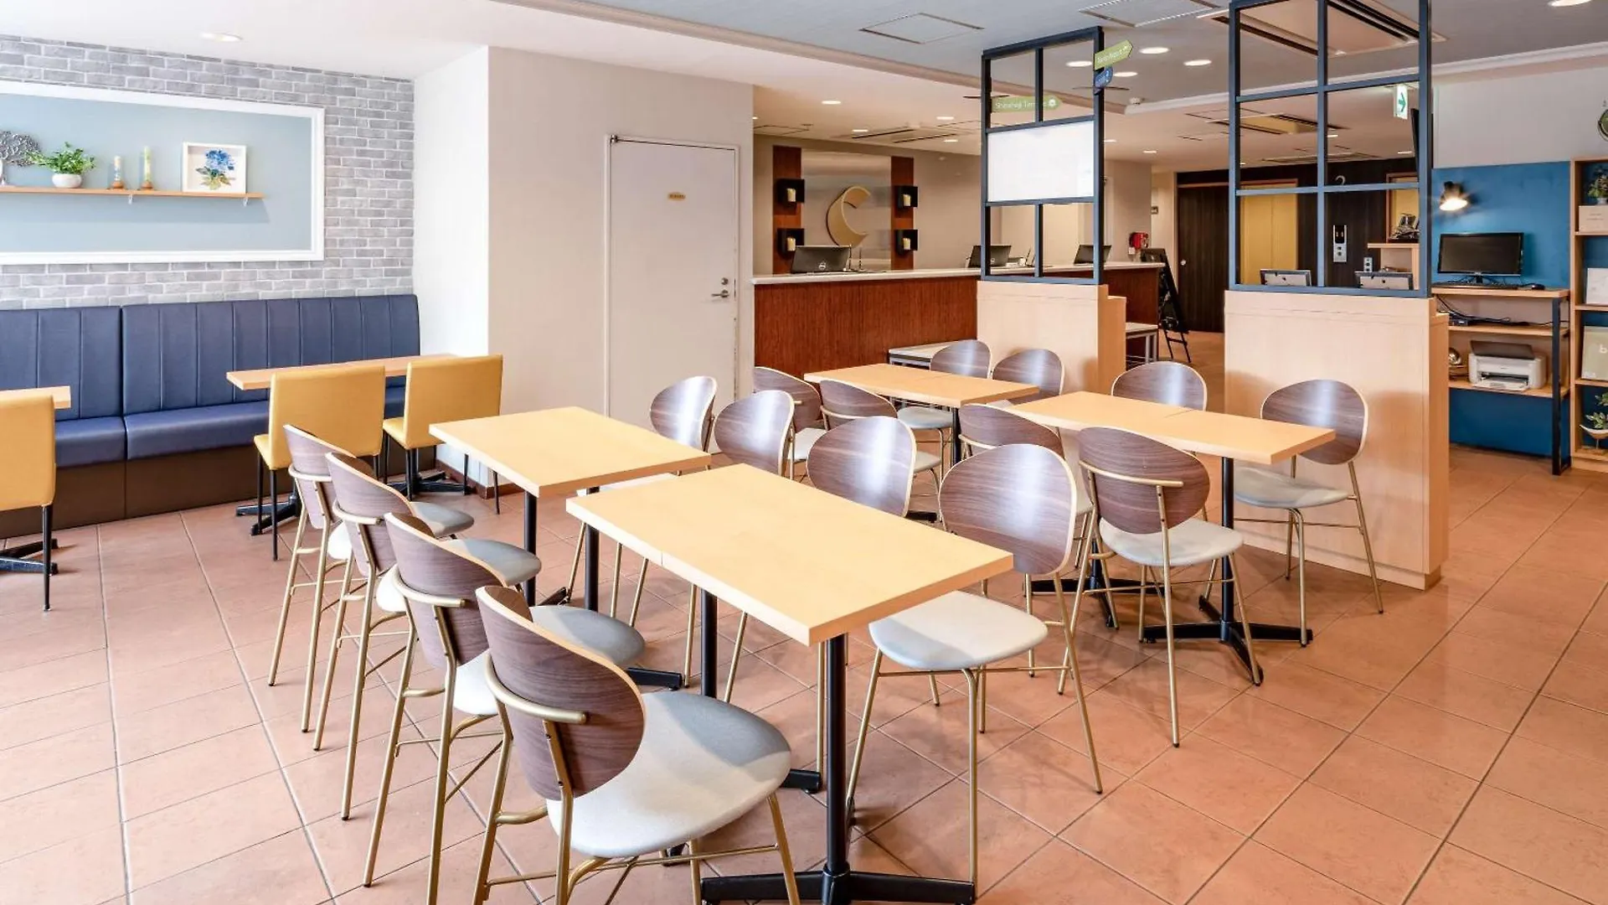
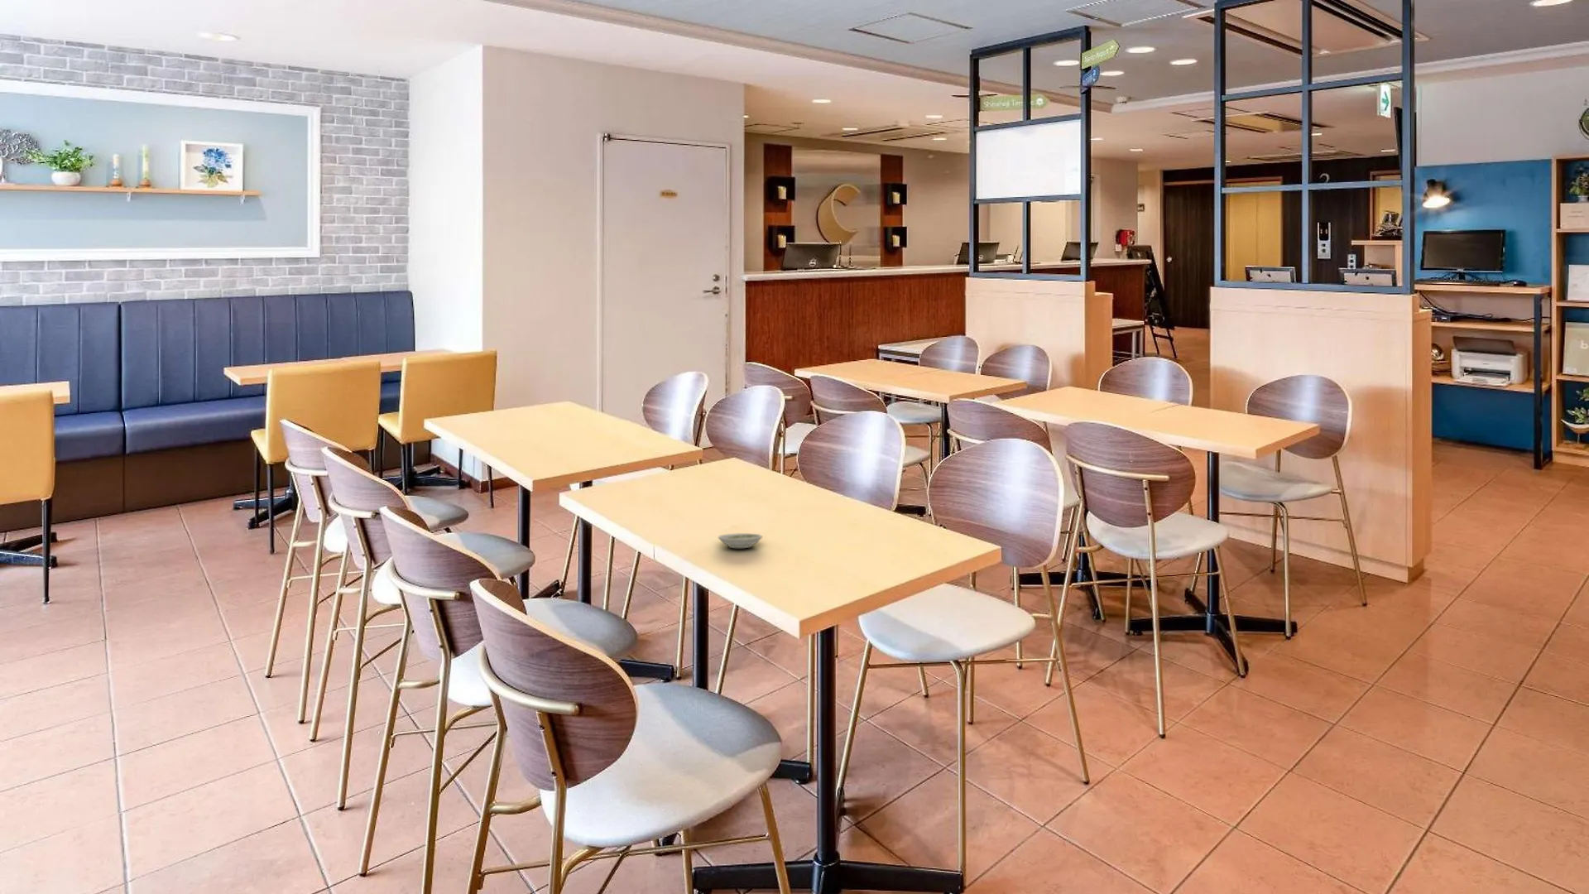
+ saucer [717,533,763,549]
